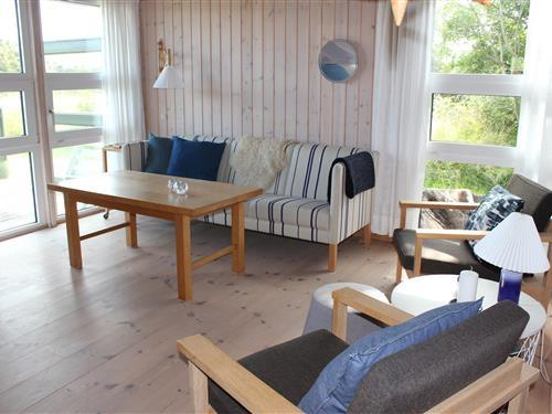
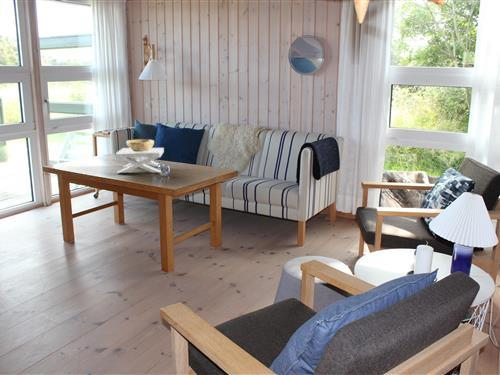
+ decorative bowl [115,138,165,174]
